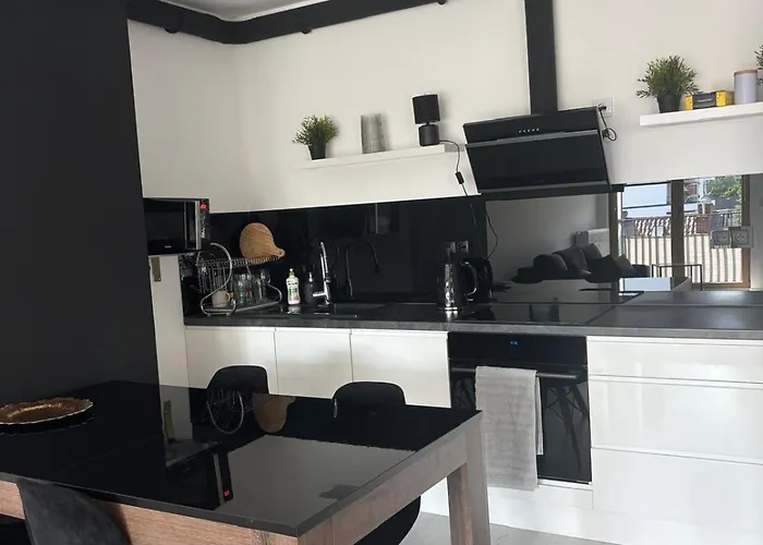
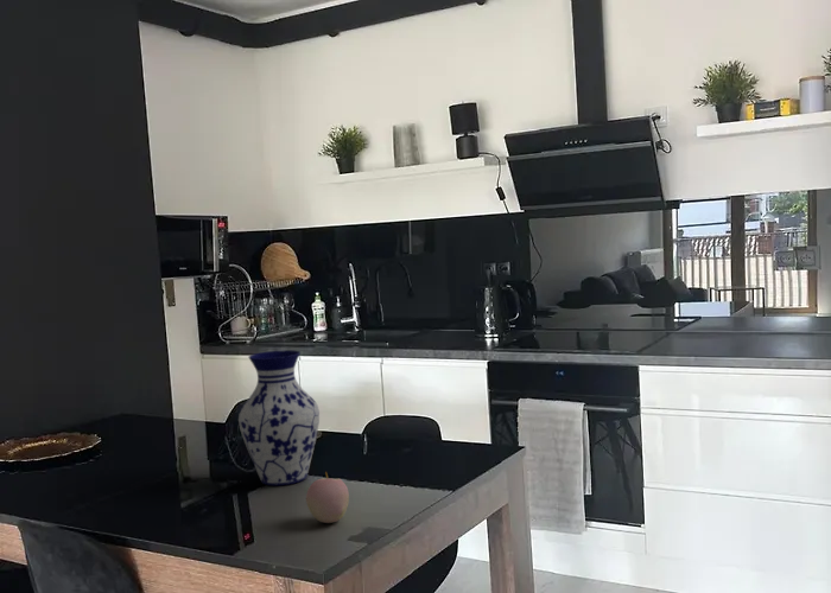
+ vase [237,349,321,486]
+ apple [305,471,350,524]
